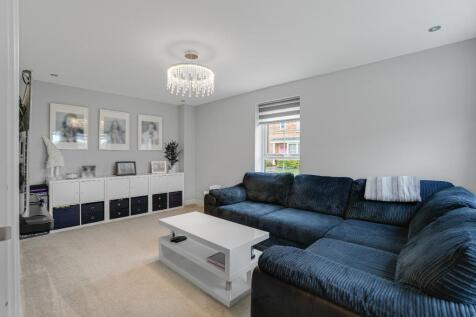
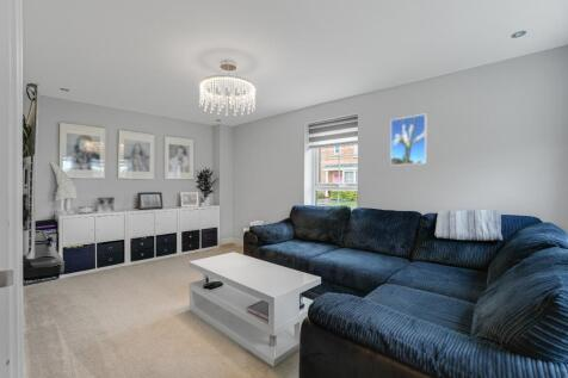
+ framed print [389,113,427,167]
